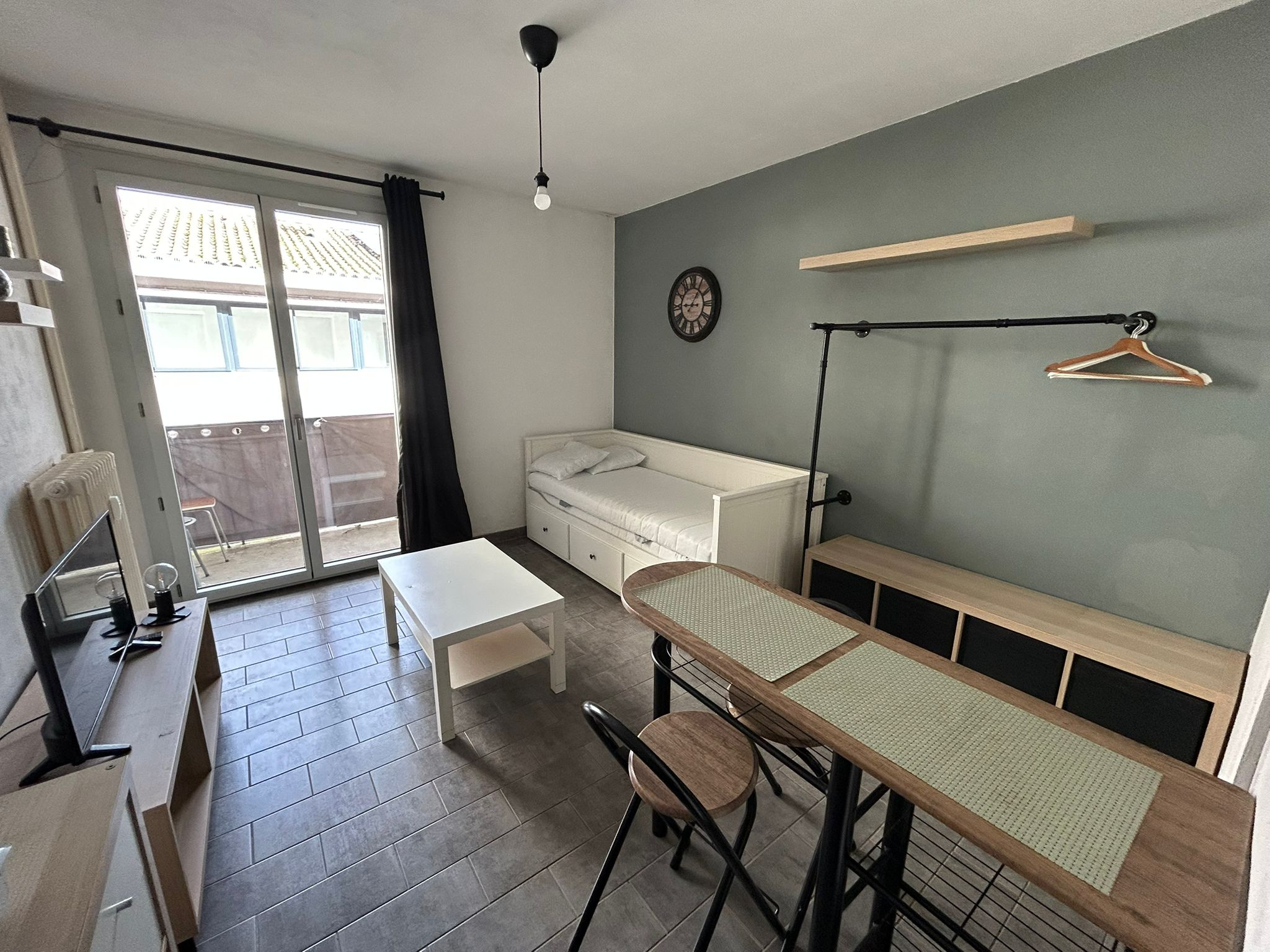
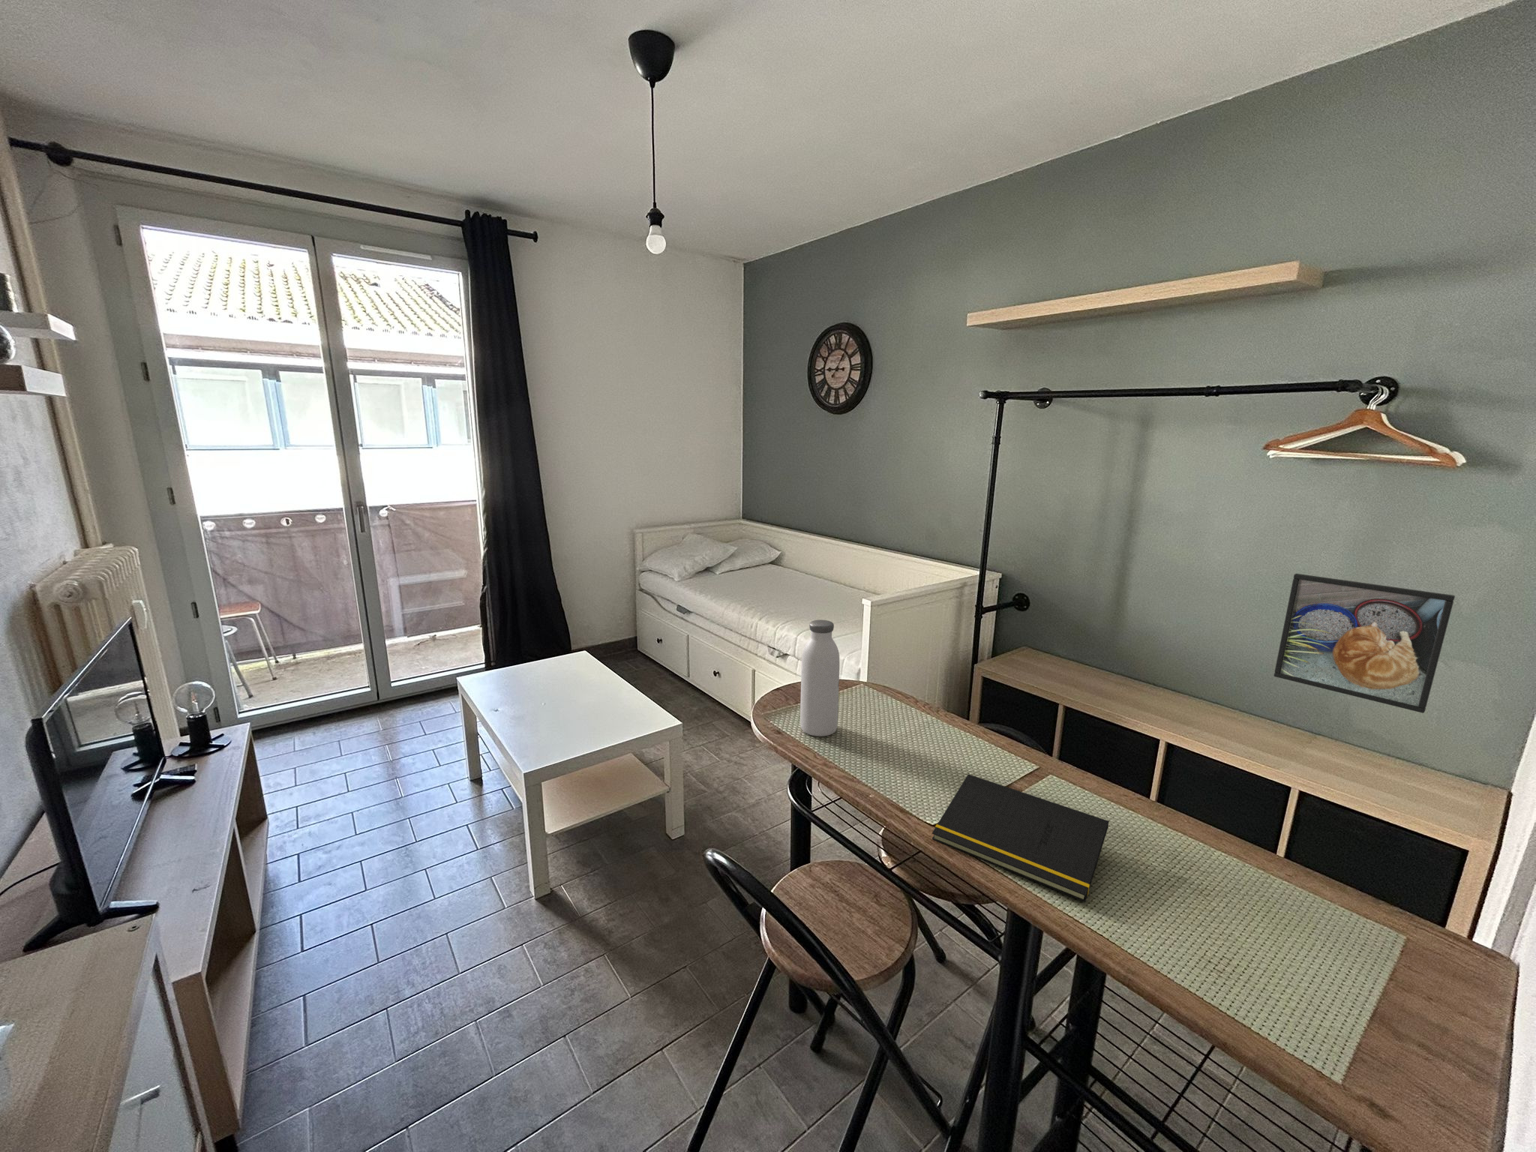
+ notepad [931,773,1110,903]
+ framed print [1274,574,1456,714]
+ water bottle [799,620,841,737]
